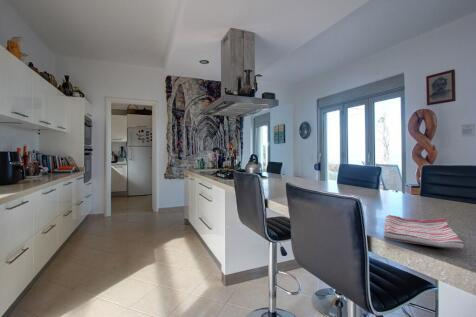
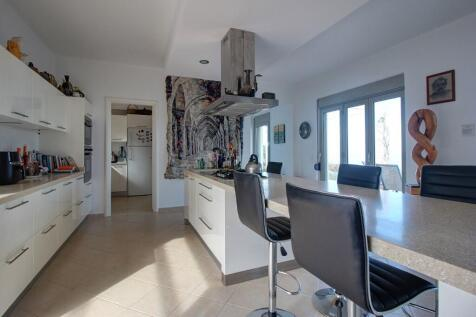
- dish towel [383,214,465,251]
